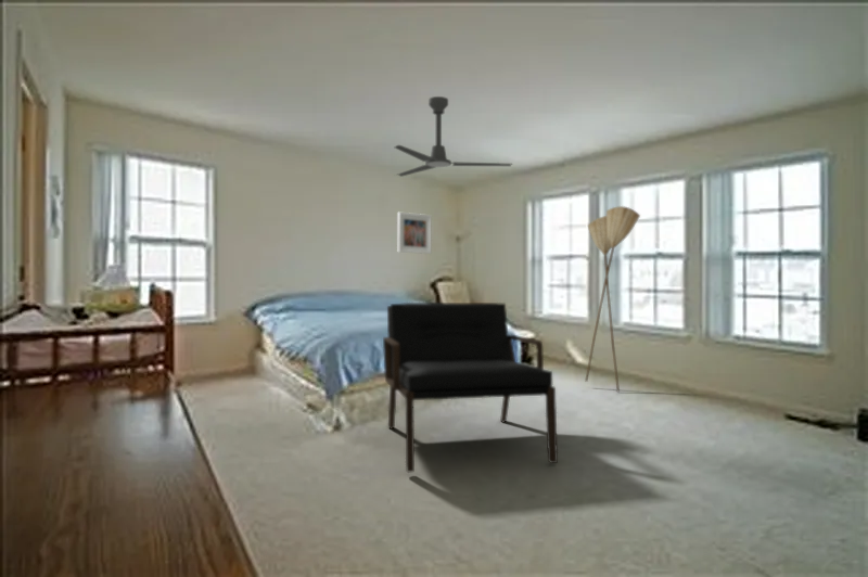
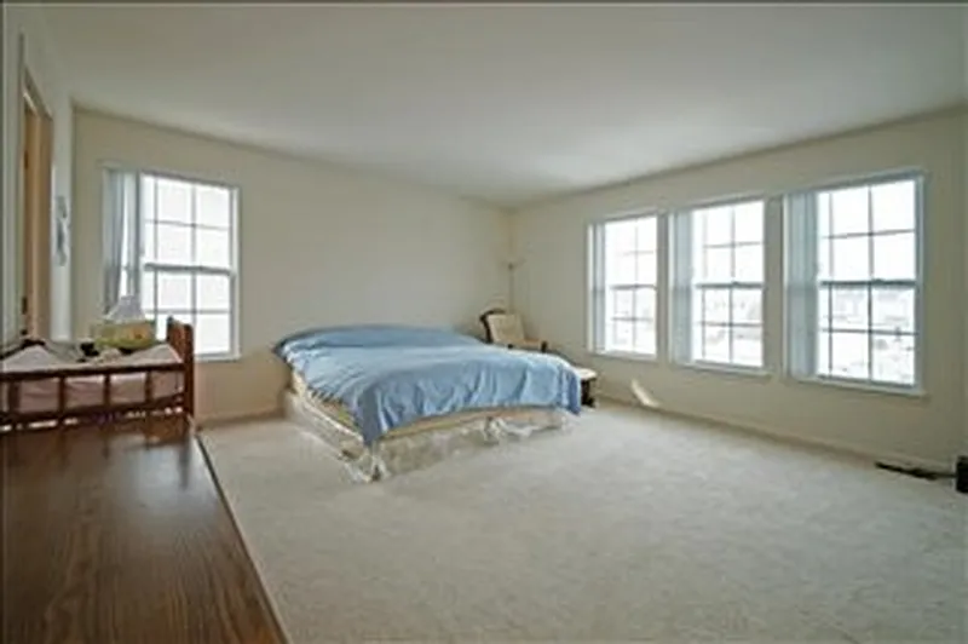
- ceiling fan [394,95,512,178]
- bench [382,302,559,474]
- floor lamp [584,205,641,393]
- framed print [397,211,432,255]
